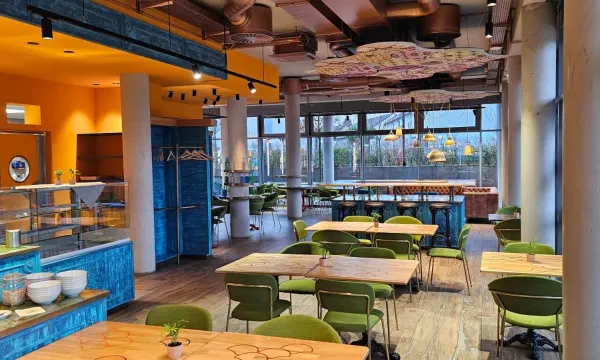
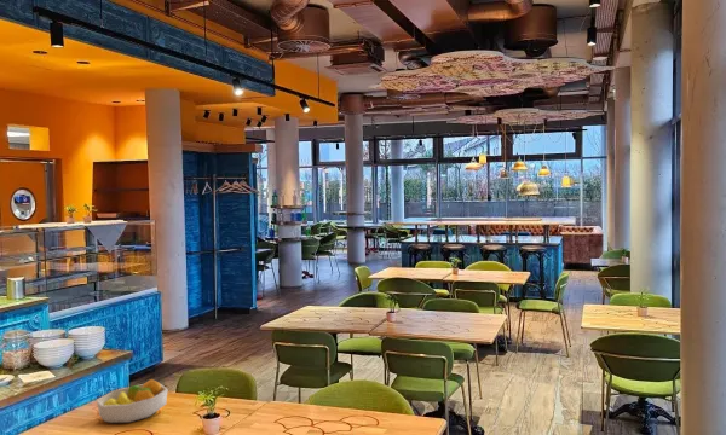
+ fruit bowl [96,378,169,424]
